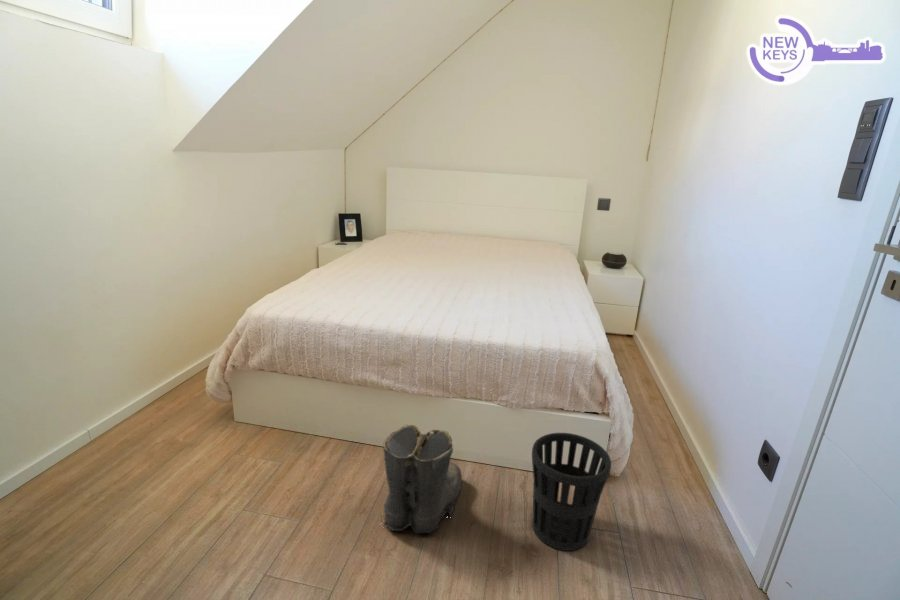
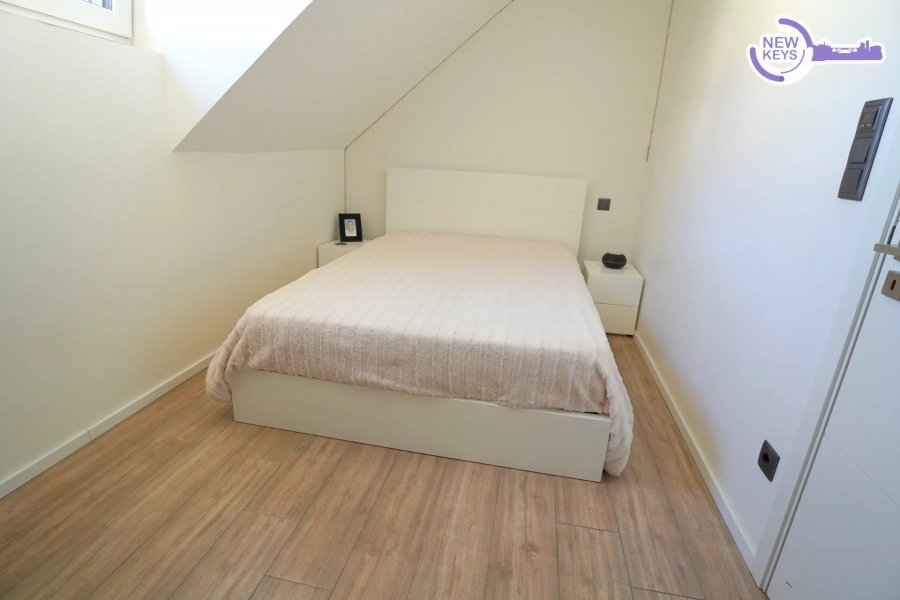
- wastebasket [531,432,612,552]
- boots [380,424,463,534]
